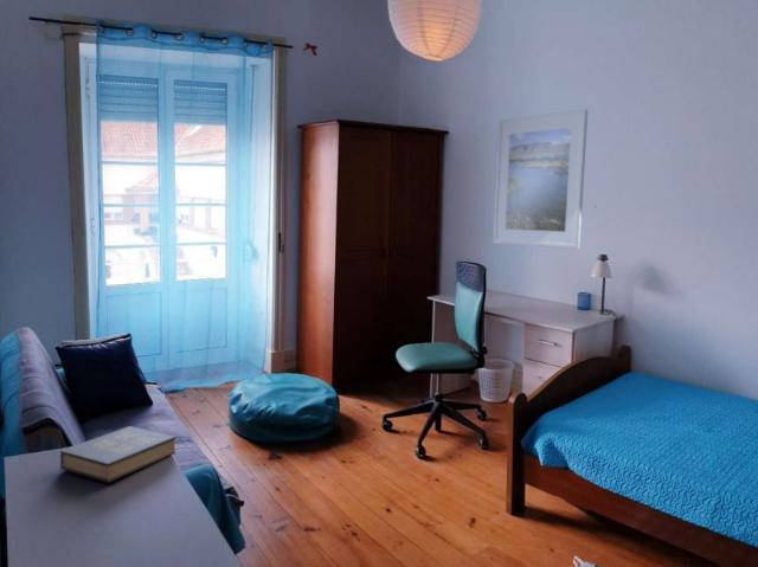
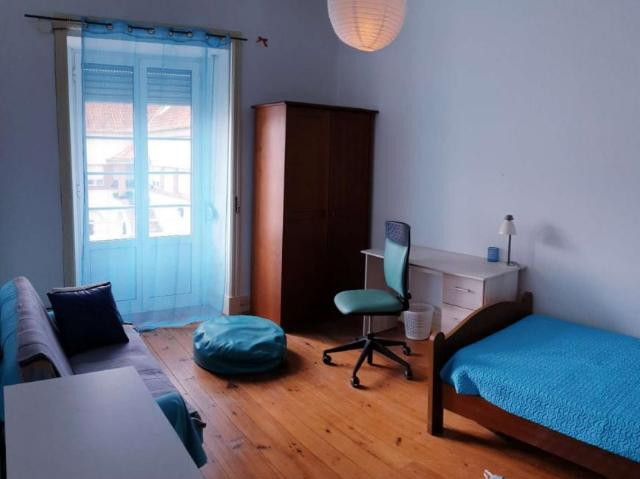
- hardback book [59,425,176,484]
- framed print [492,109,589,250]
